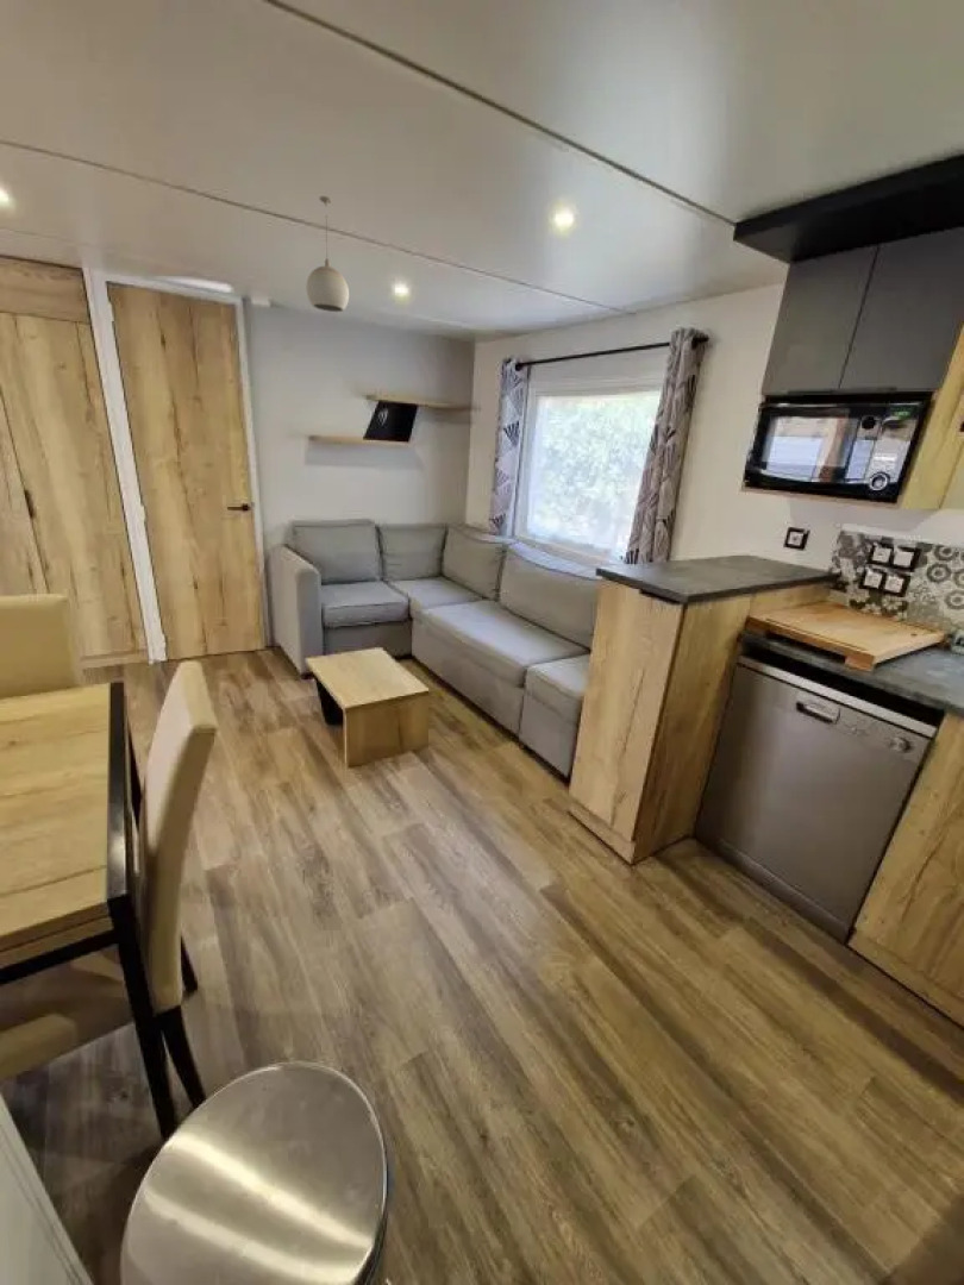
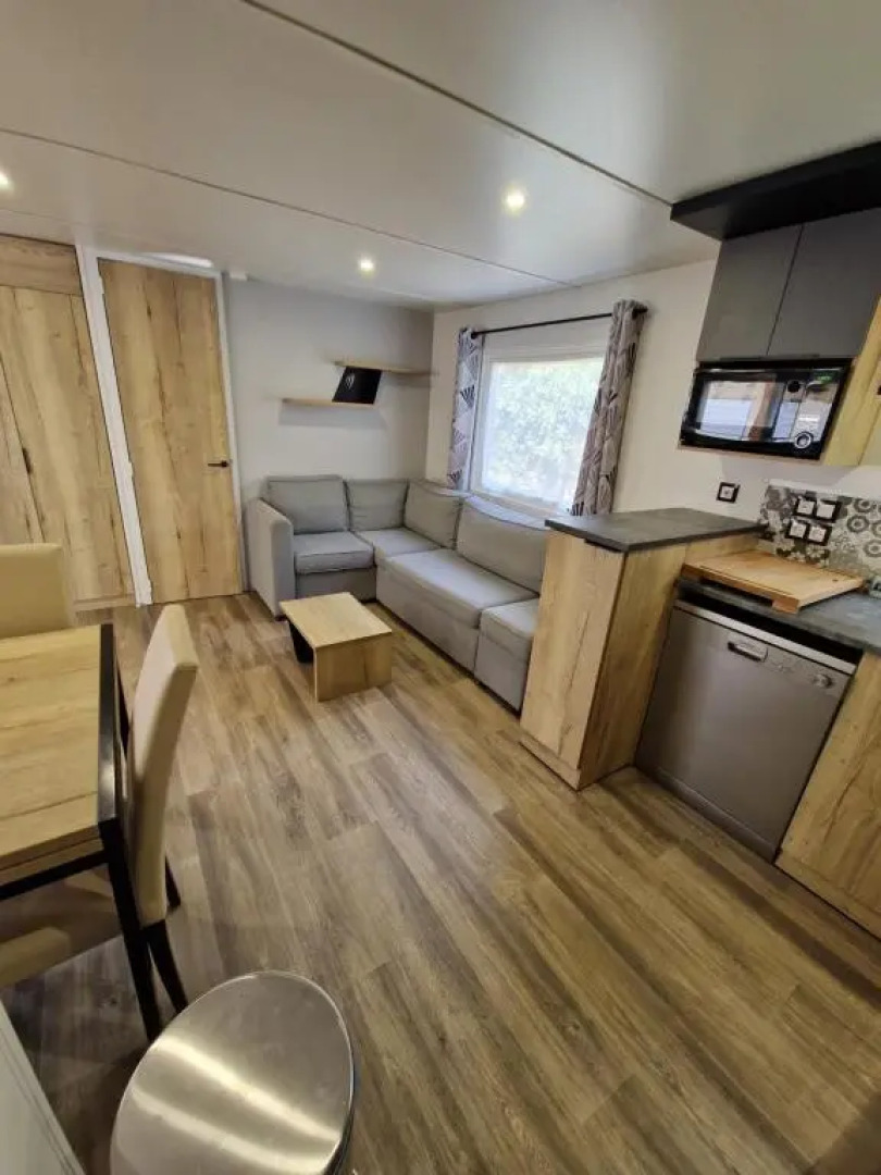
- pendant light [306,195,350,313]
